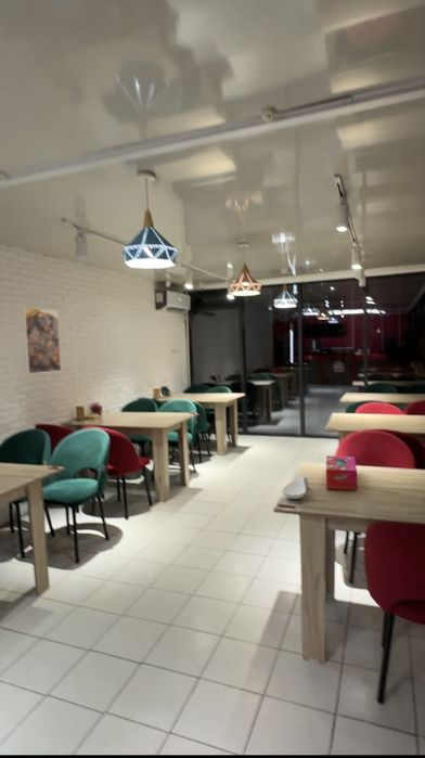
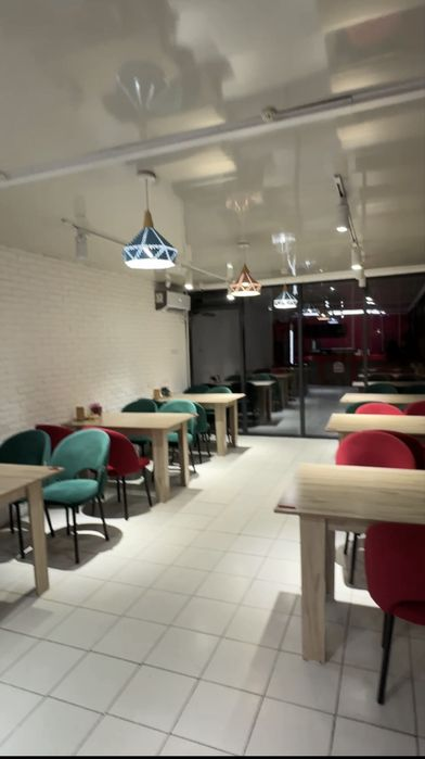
- spoon rest [281,475,310,500]
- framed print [22,306,62,374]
- tissue box [325,454,358,491]
